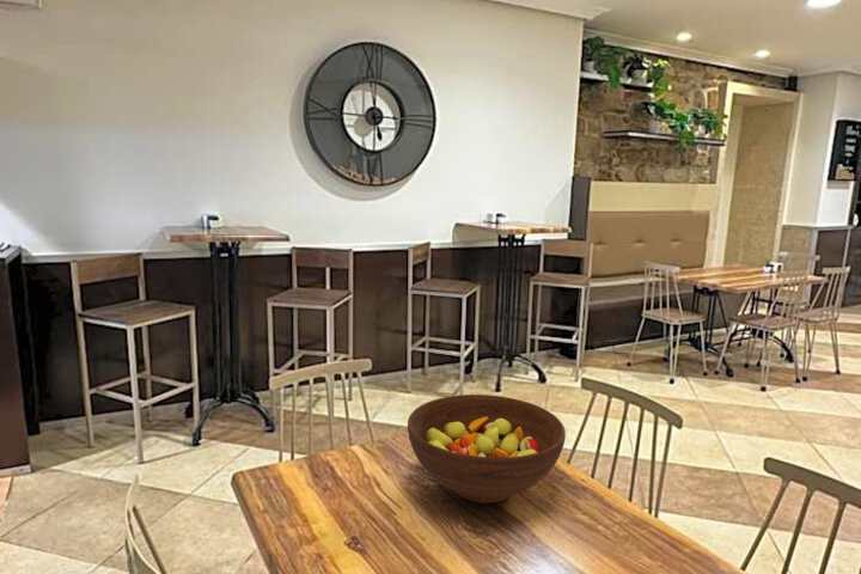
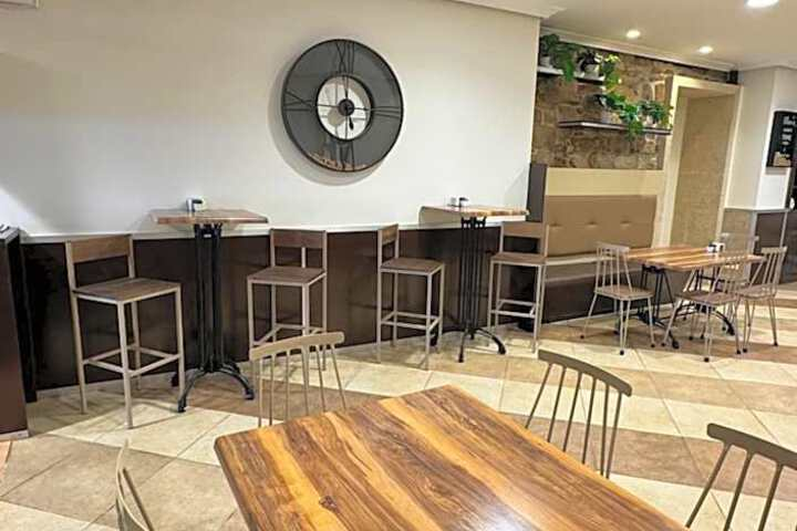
- fruit bowl [407,393,567,505]
